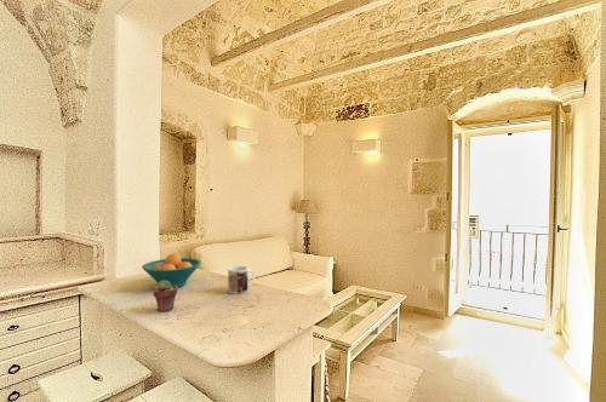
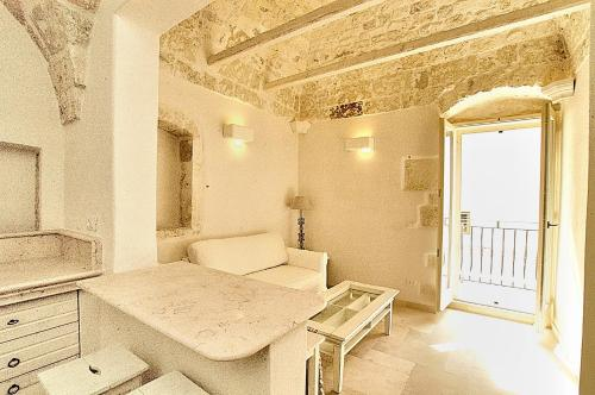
- fruit bowl [141,253,202,288]
- potted succulent [152,280,178,312]
- mug [227,265,256,295]
